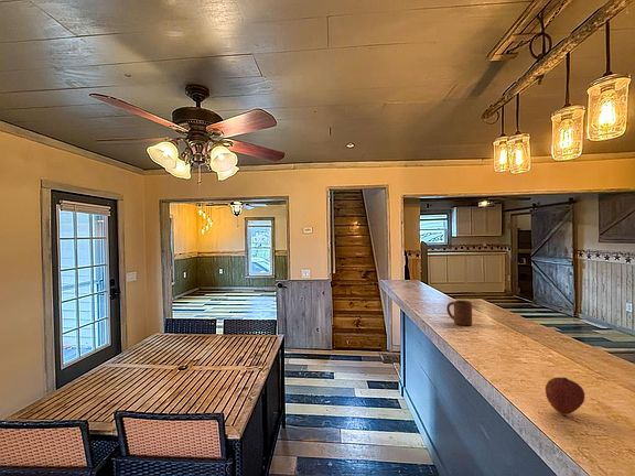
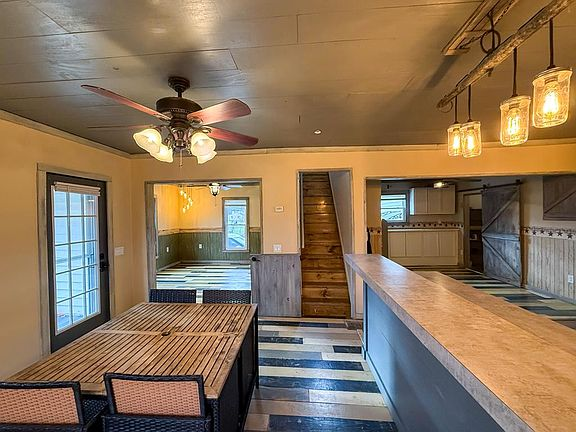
- cup [445,300,473,326]
- fruit [545,376,586,415]
